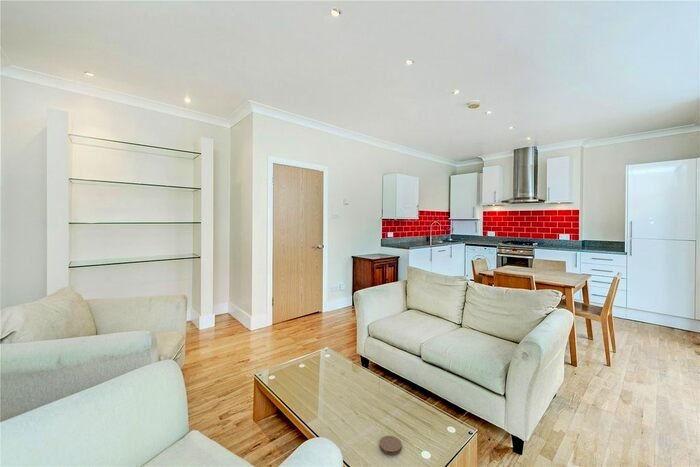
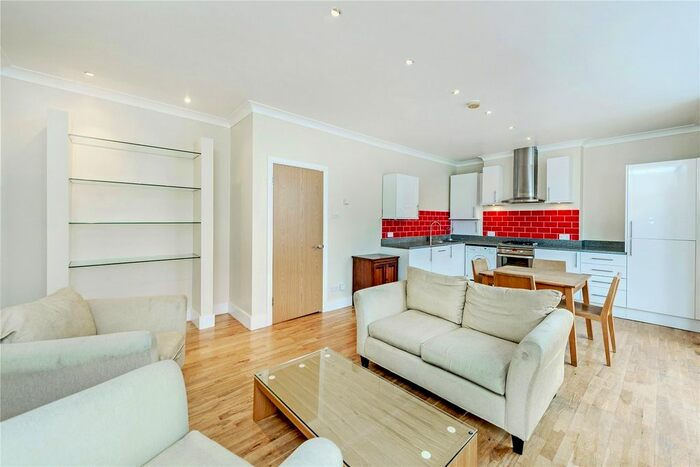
- coaster [379,435,403,456]
